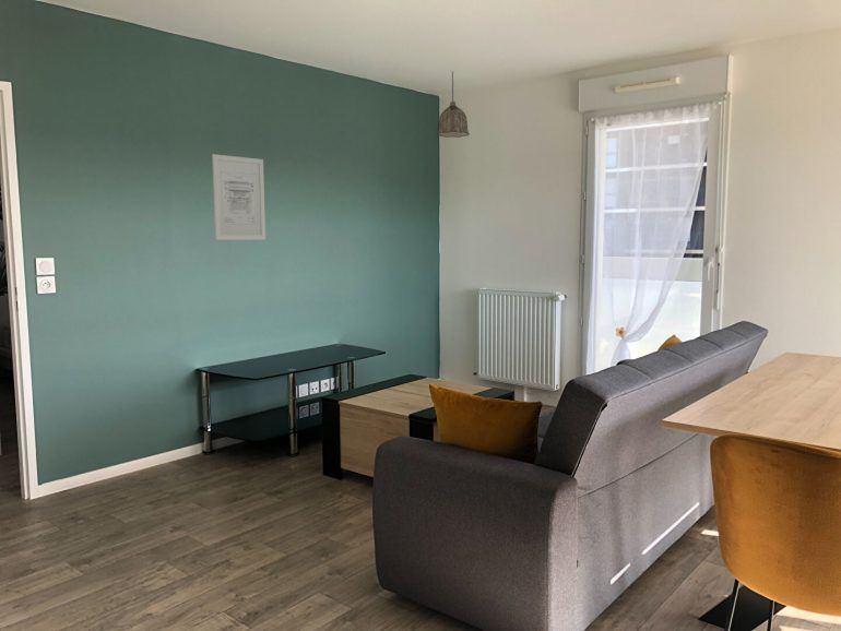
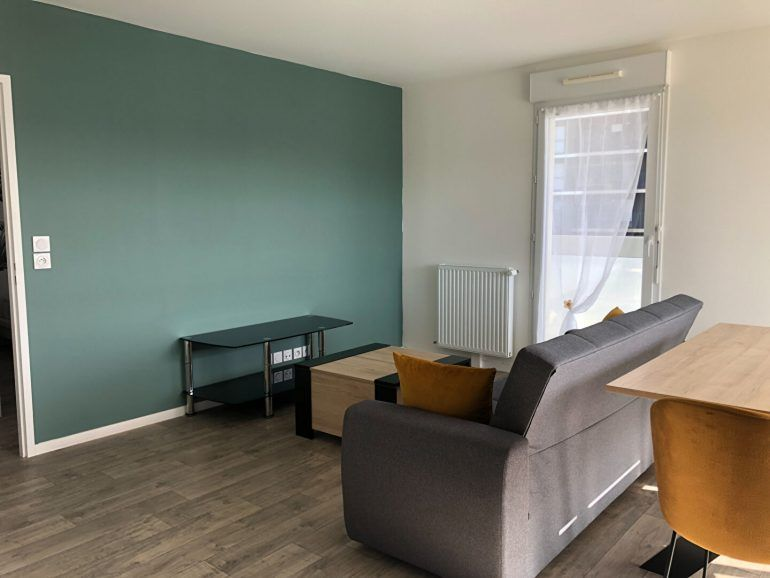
- wall art [211,153,266,241]
- pendant lamp [435,70,471,139]
